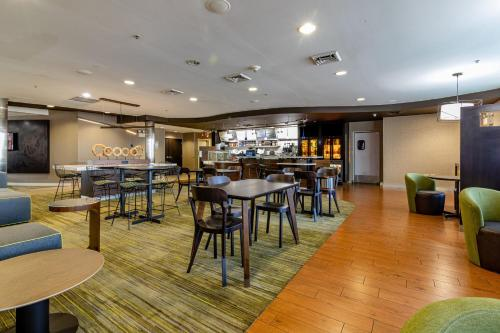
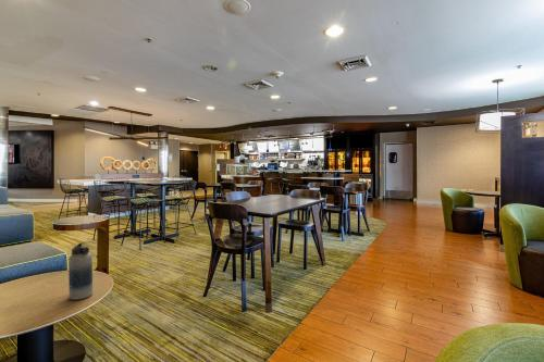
+ water bottle [67,242,94,301]
